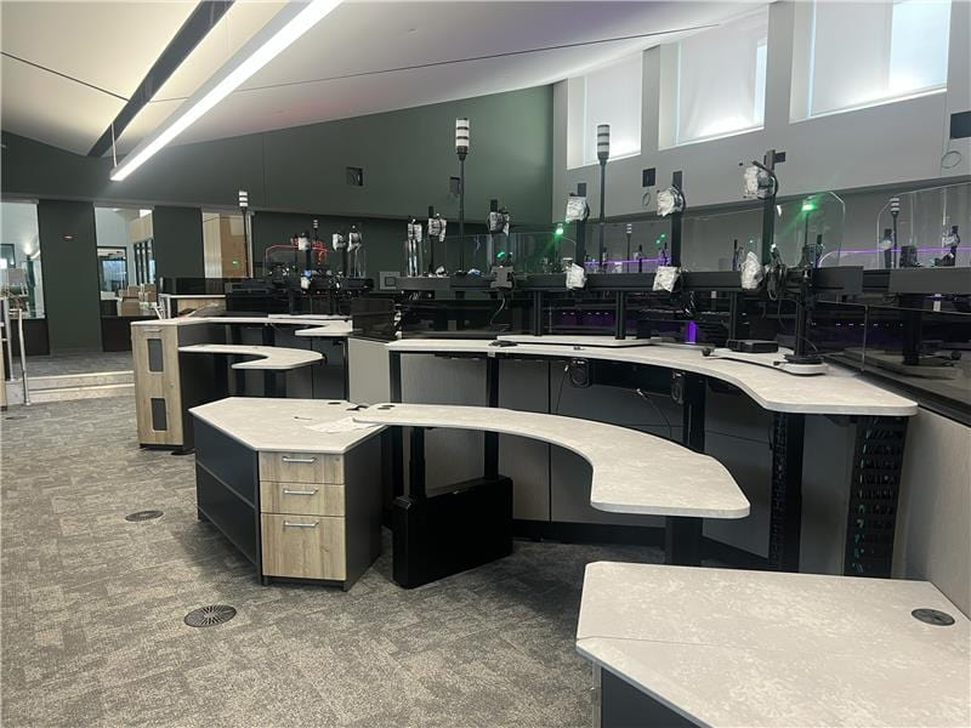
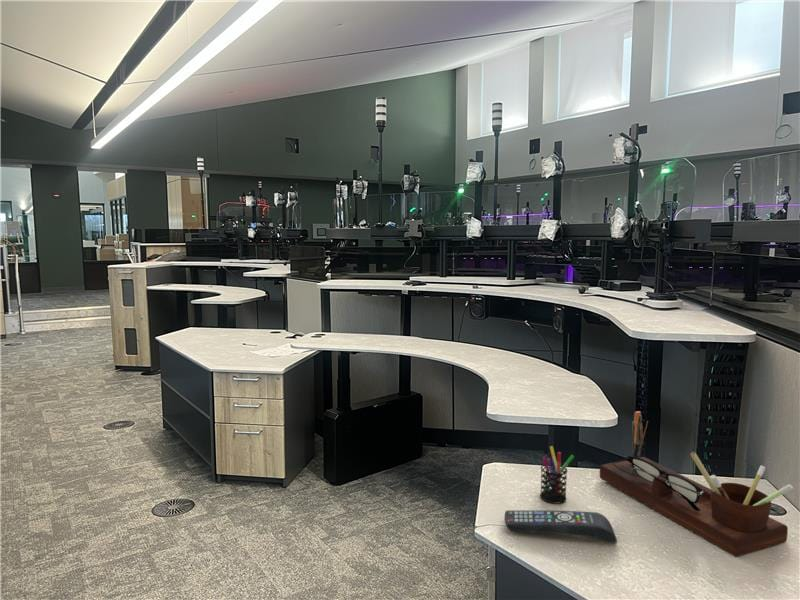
+ remote control [504,509,618,543]
+ desk organizer [599,410,794,558]
+ pen holder [539,445,575,505]
